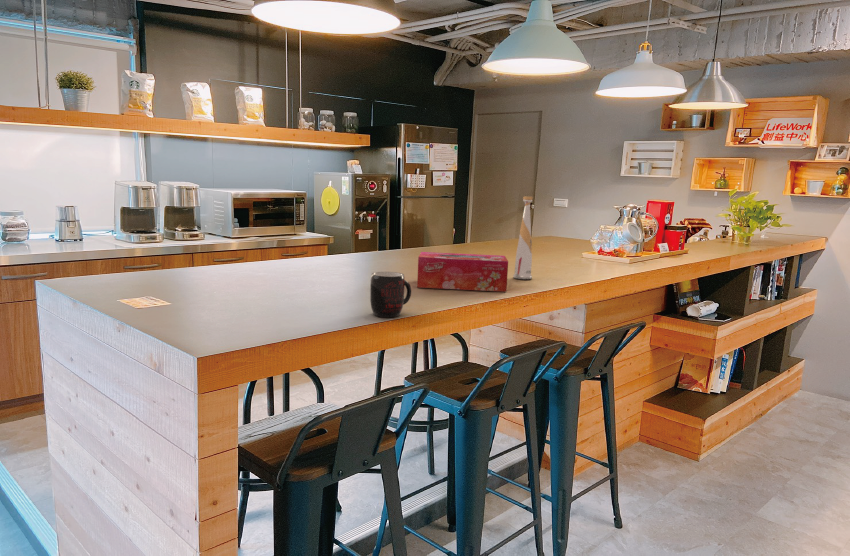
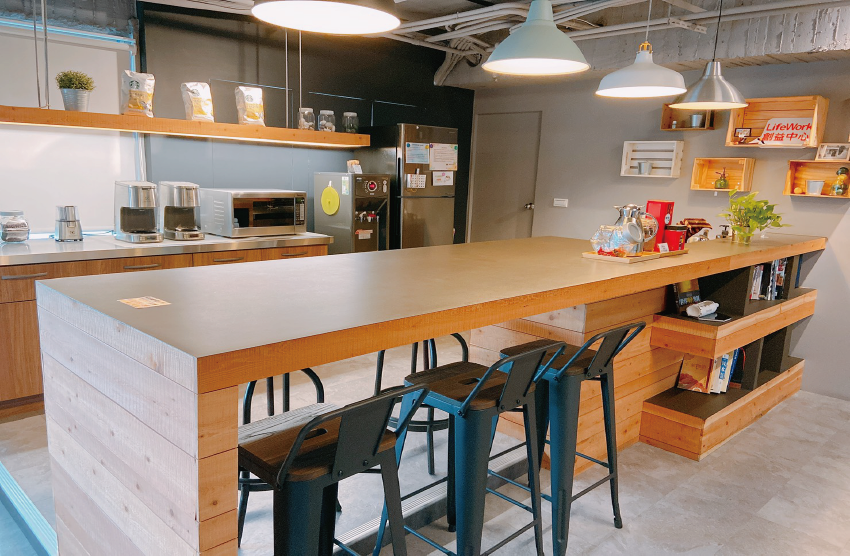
- mug [369,271,412,318]
- bottle [512,195,534,280]
- tissue box [416,251,509,293]
